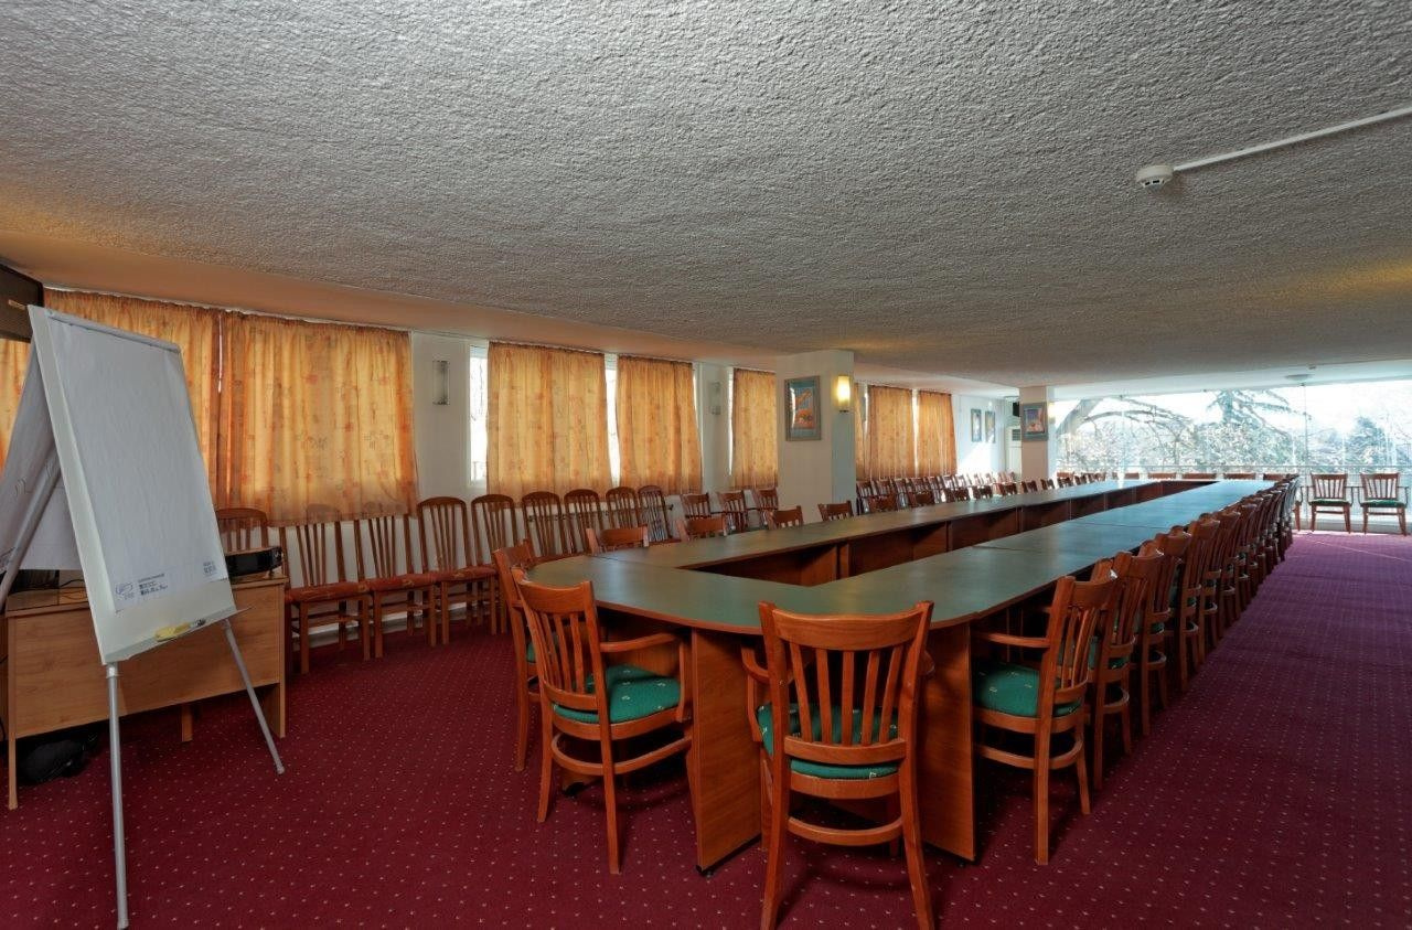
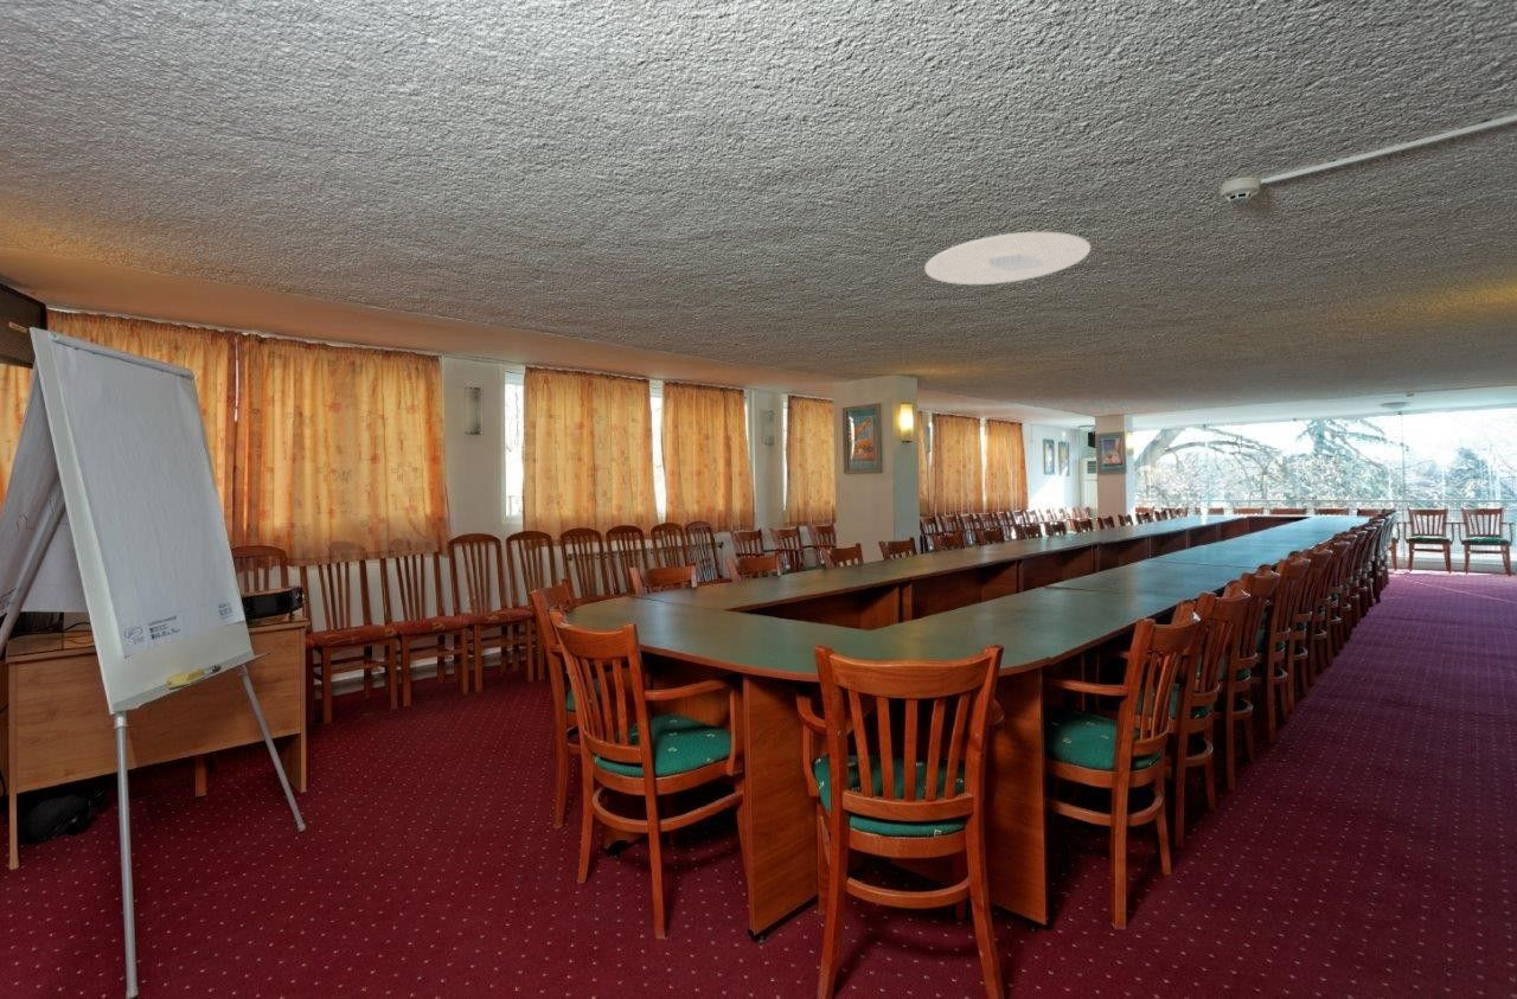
+ ceiling light [923,231,1092,286]
